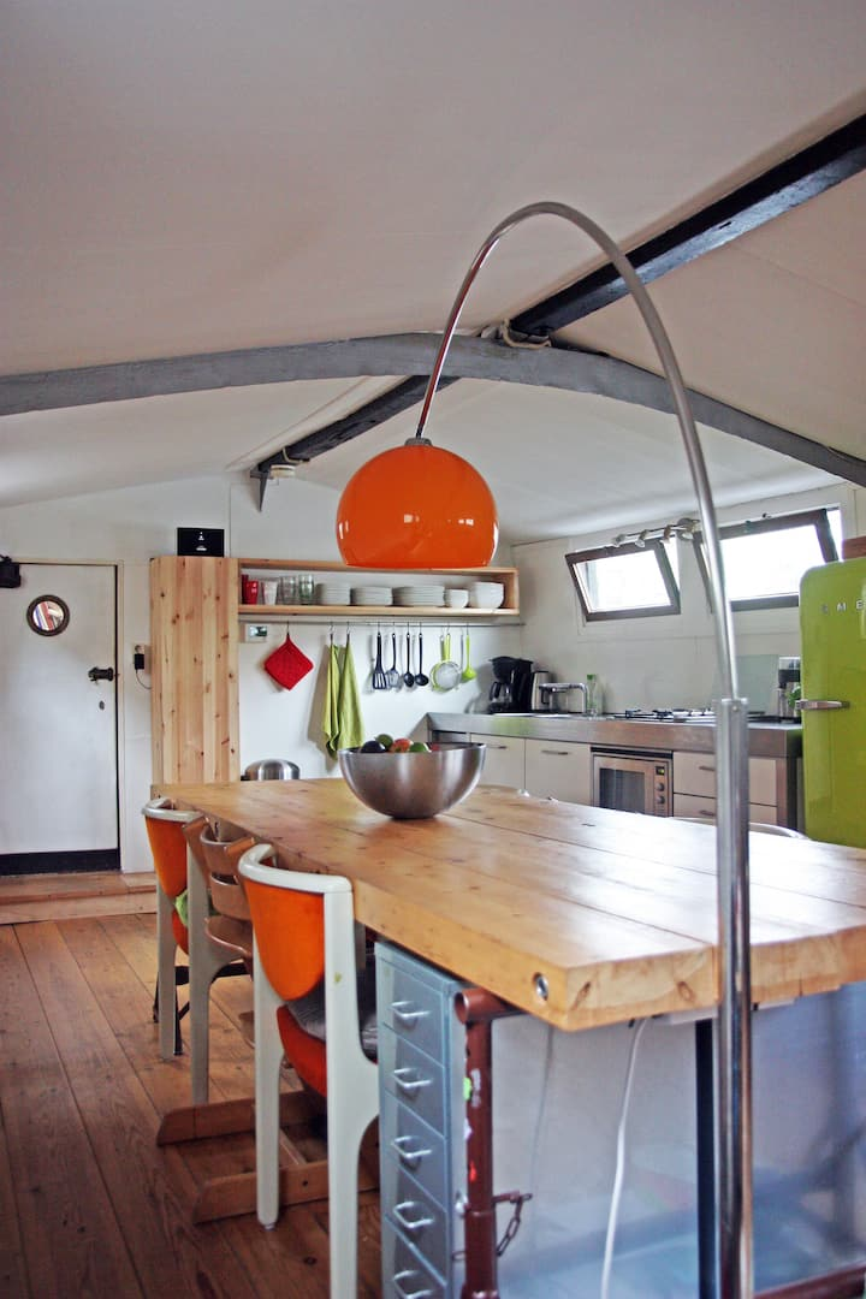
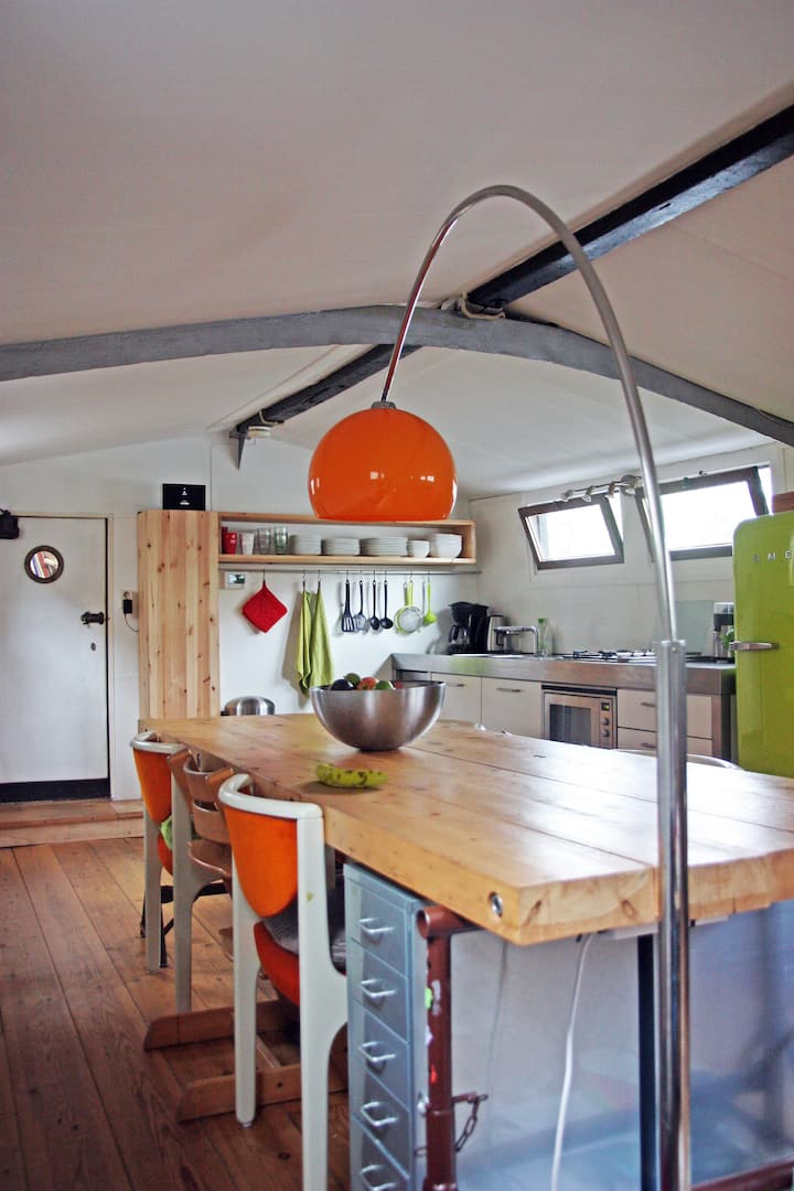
+ fruit [313,762,390,790]
